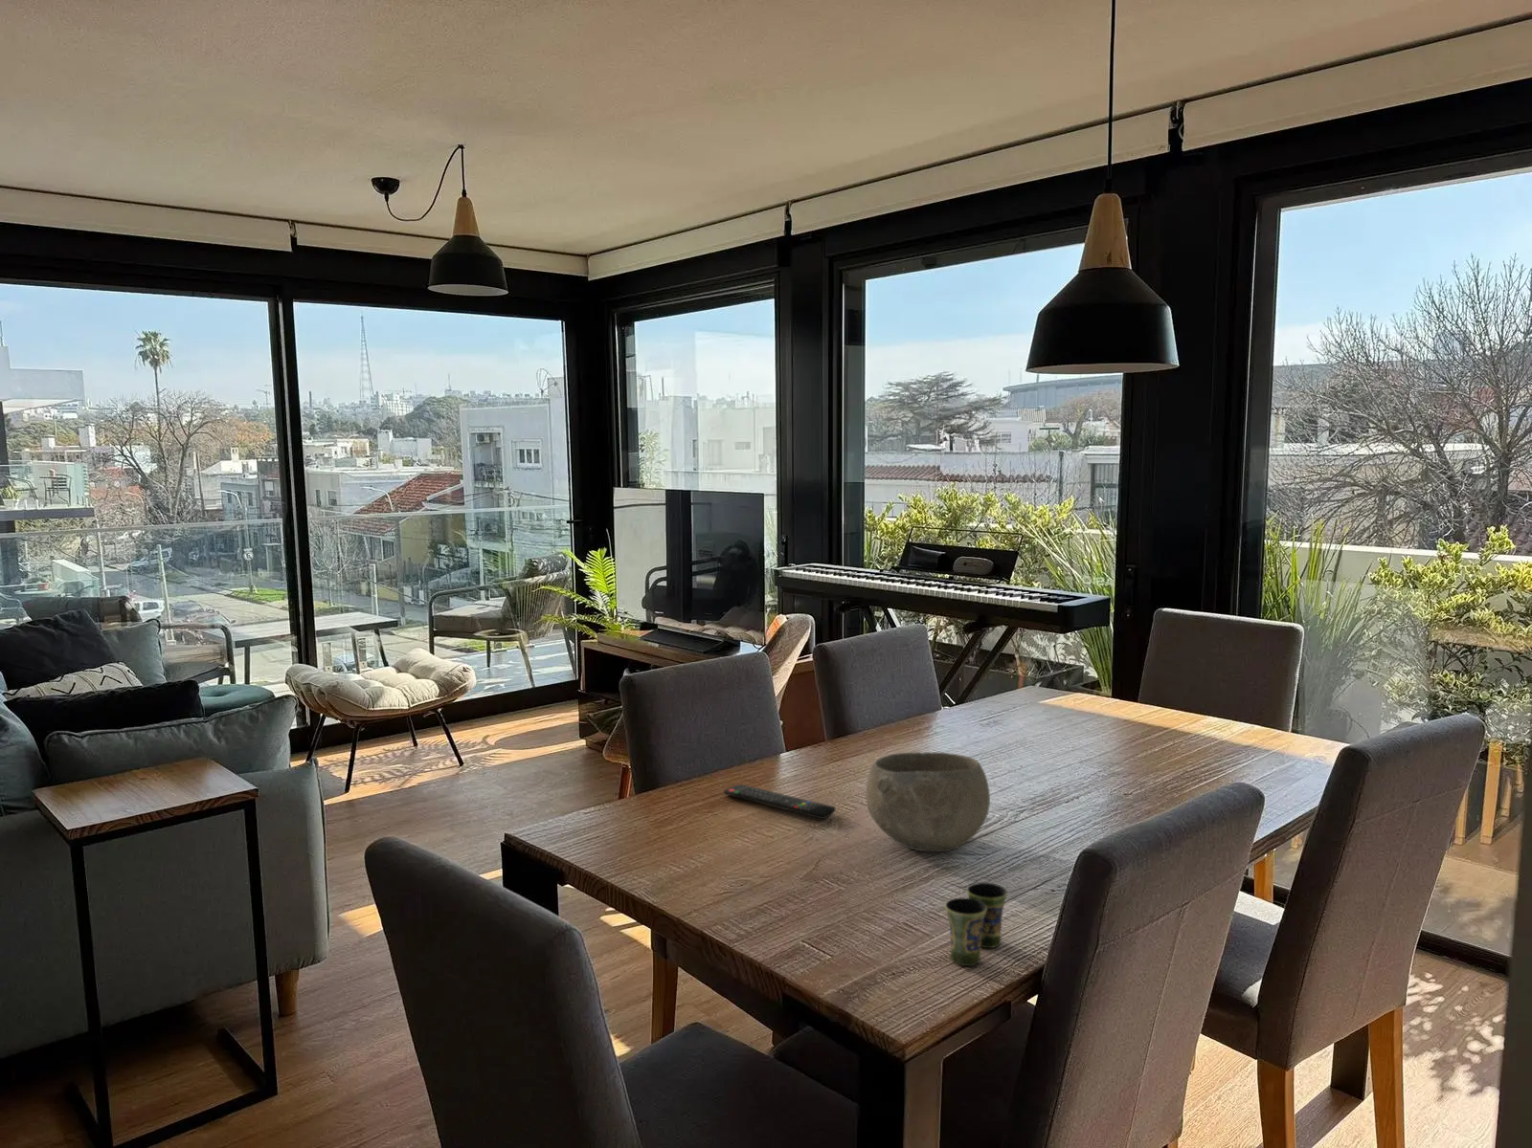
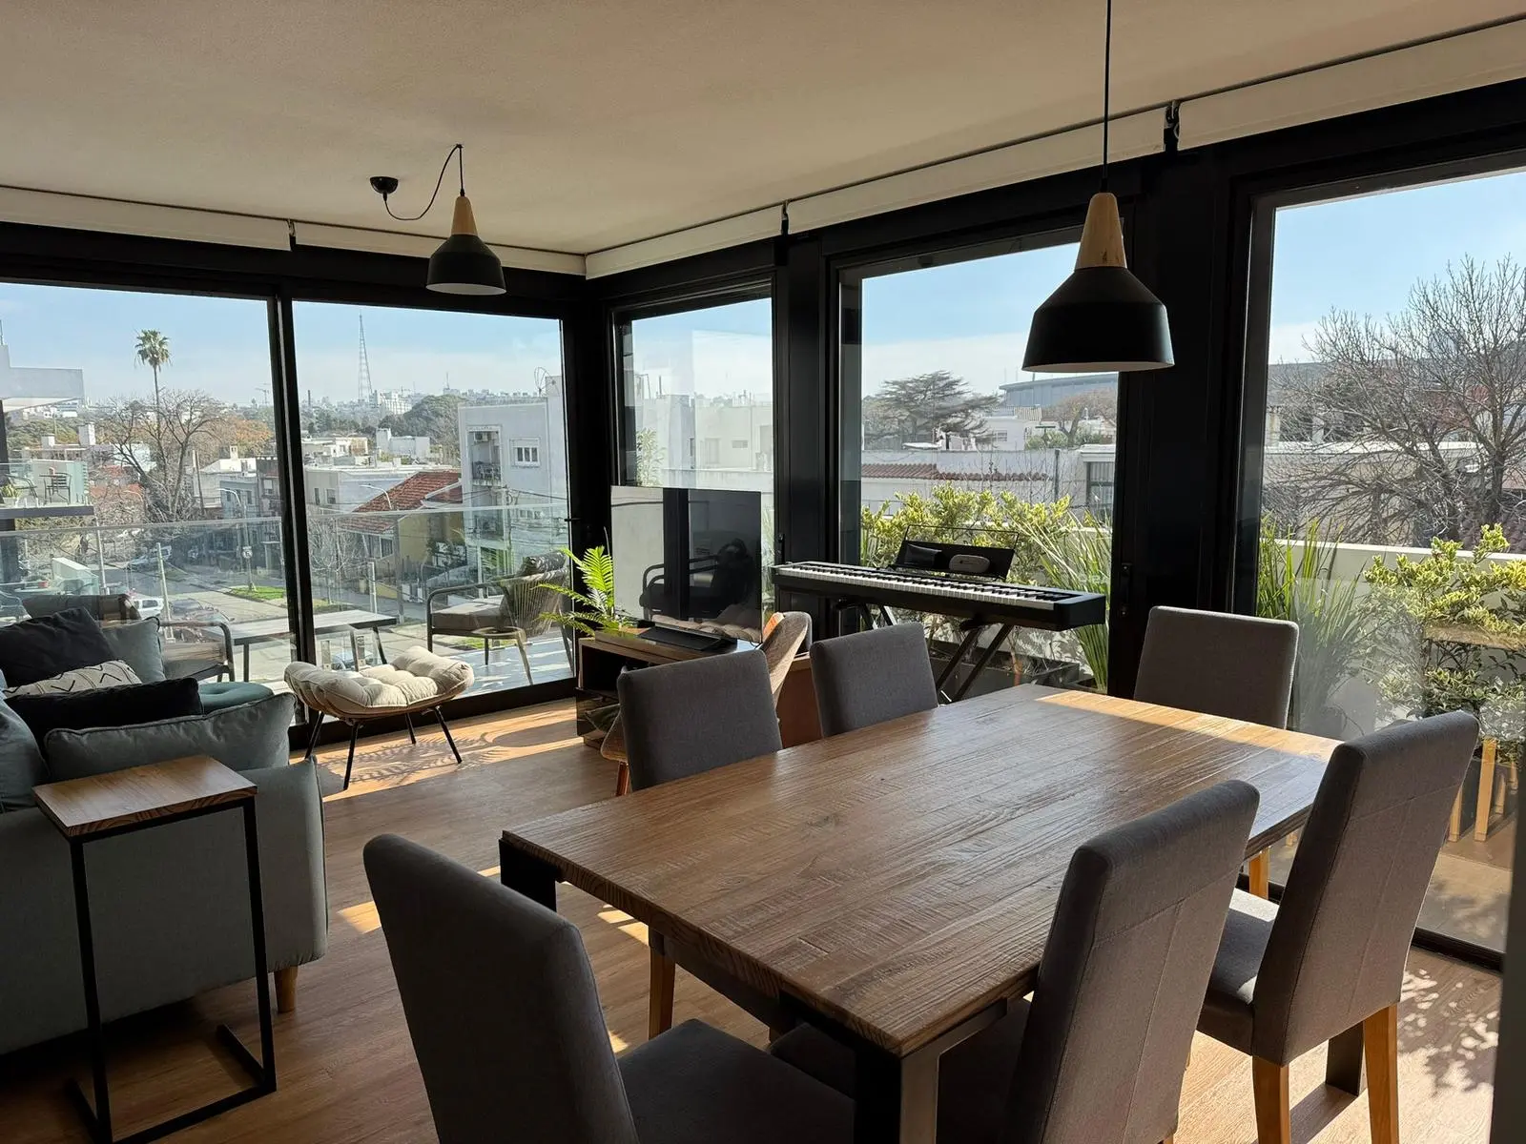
- cup [945,882,1008,967]
- remote control [723,784,836,820]
- bowl [865,751,992,853]
